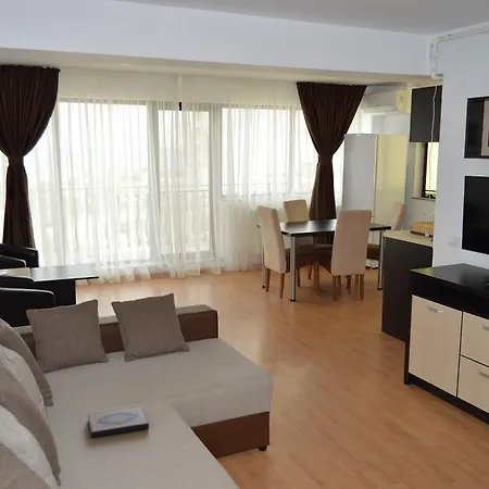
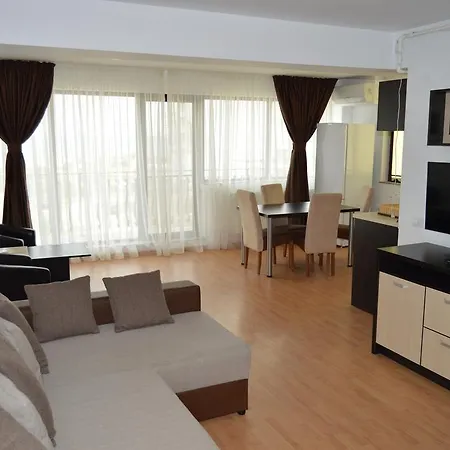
- hardback book [87,405,150,439]
